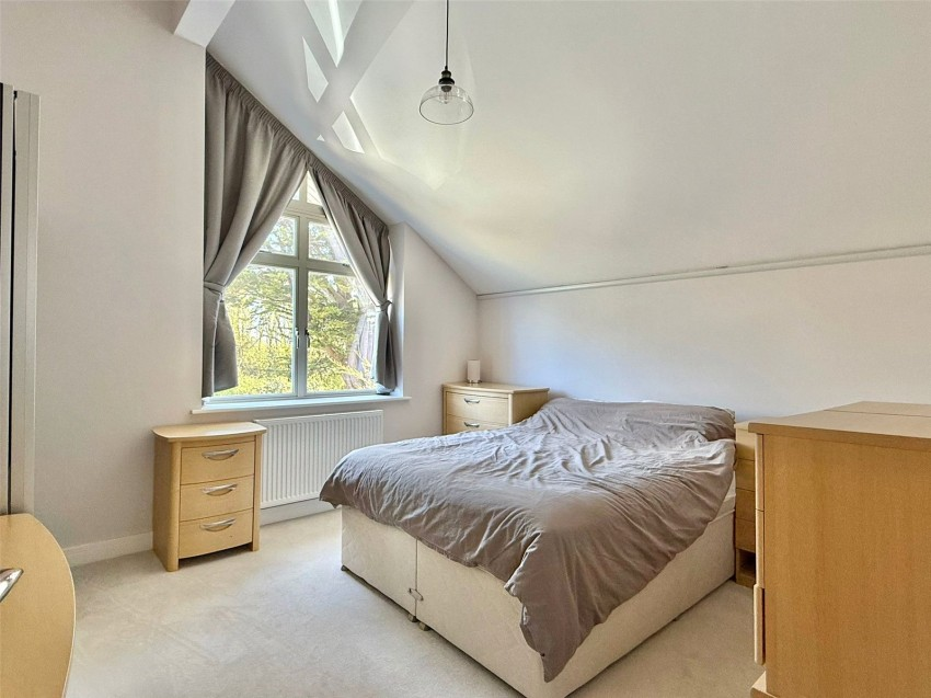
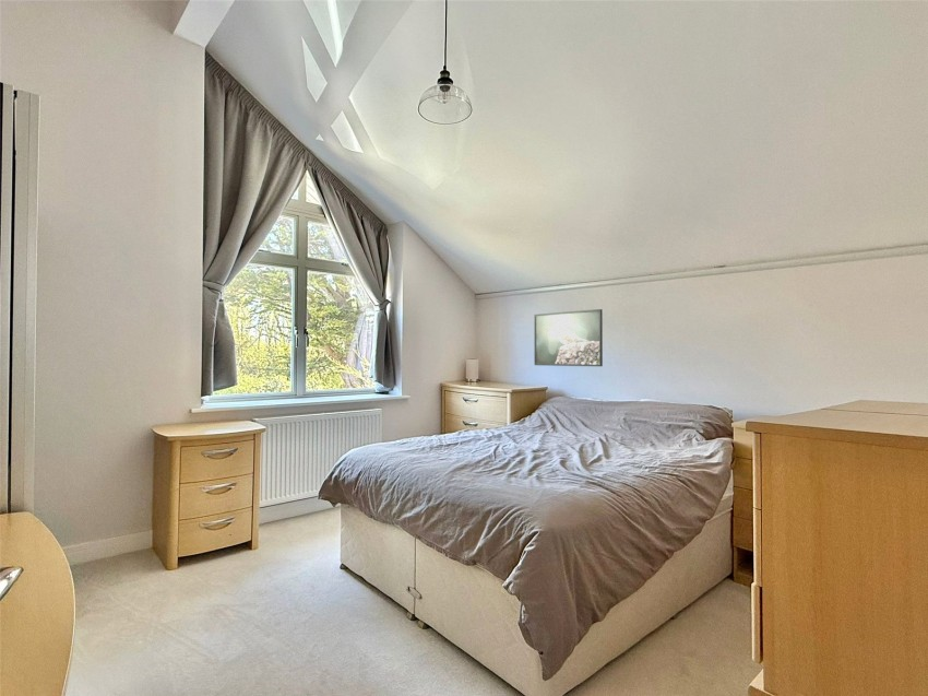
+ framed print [533,308,604,367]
